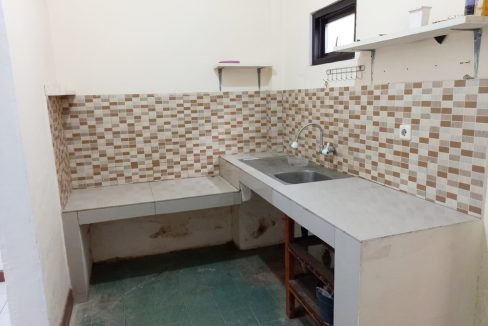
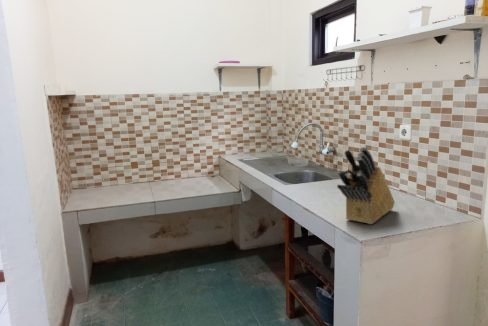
+ knife block [336,146,396,225]
